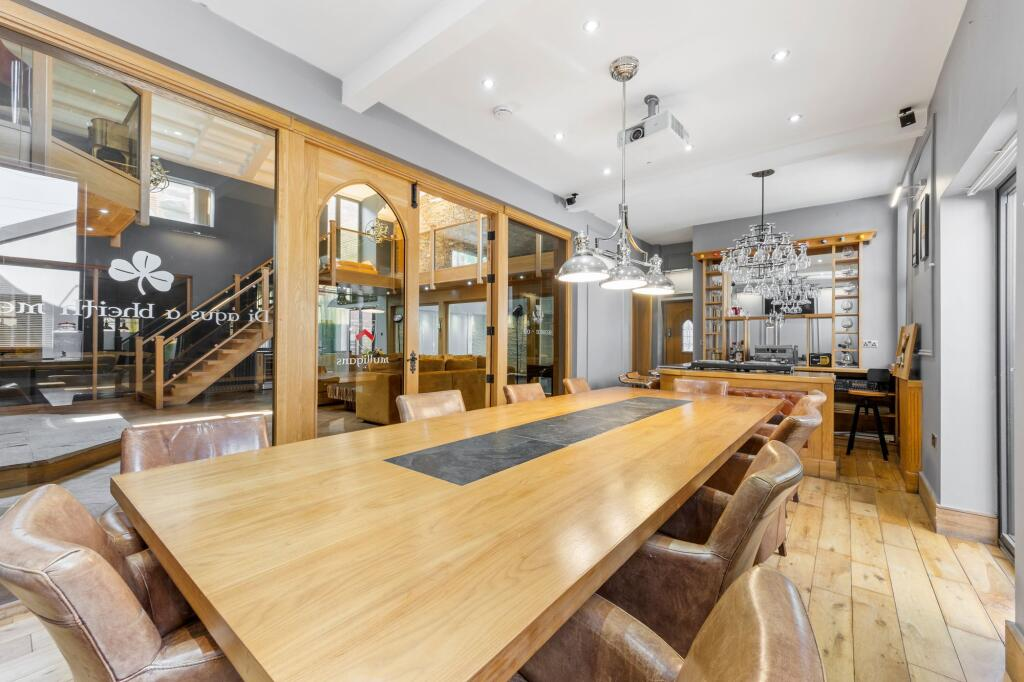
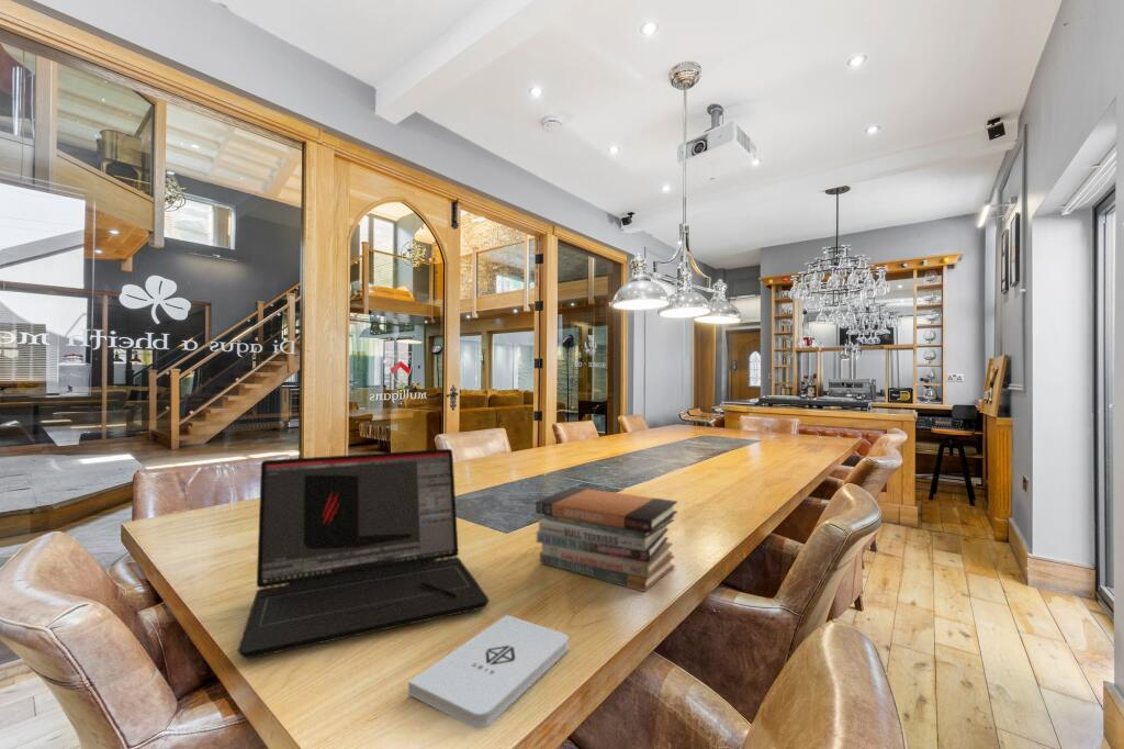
+ laptop [236,448,491,660]
+ notepad [407,614,570,729]
+ book stack [535,485,678,593]
